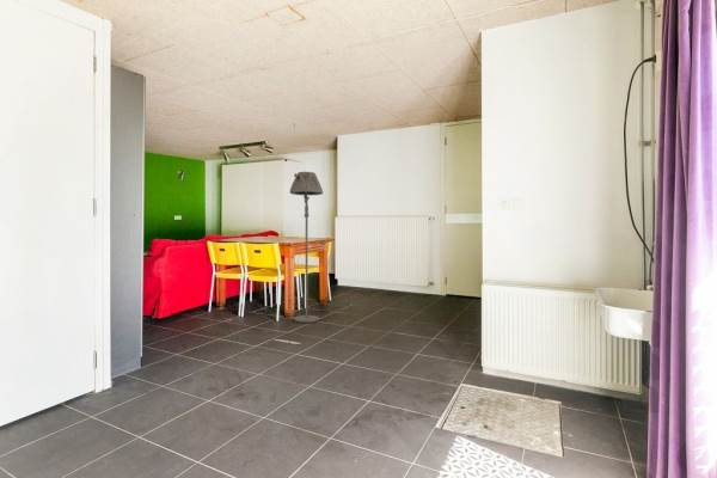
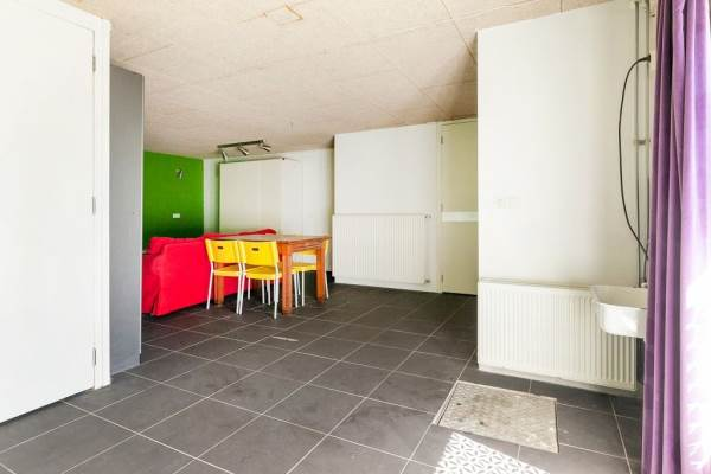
- floor lamp [289,171,324,324]
